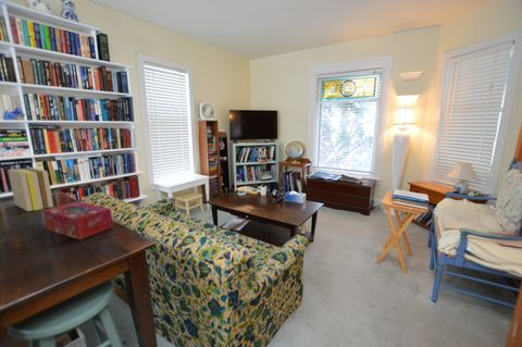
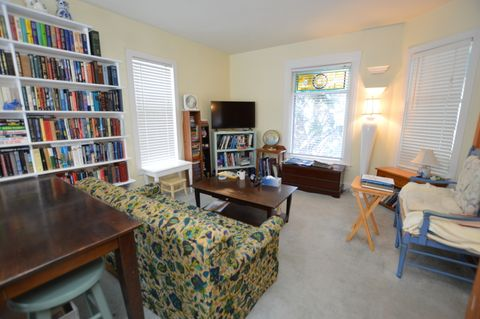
- tissue box [41,200,114,241]
- book [7,166,54,212]
